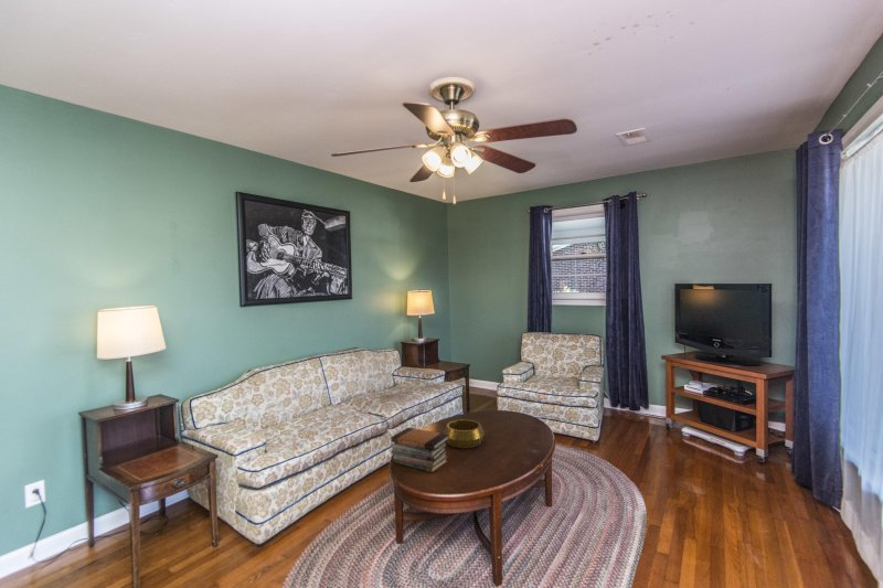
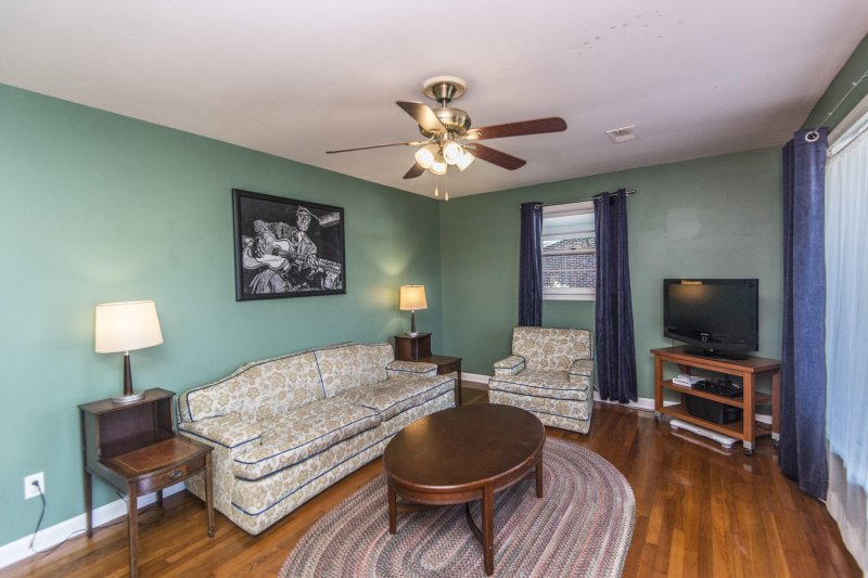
- book stack [390,427,449,474]
- decorative bowl [443,418,486,449]
